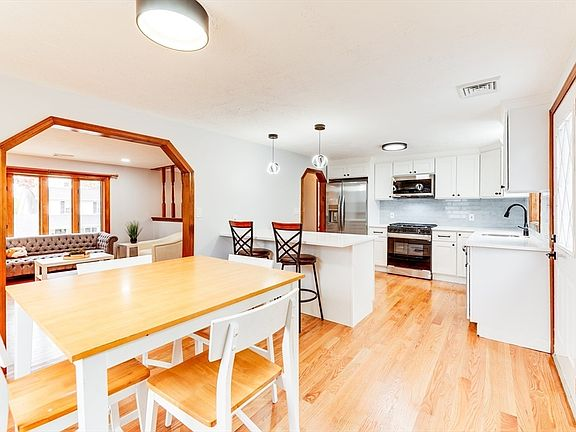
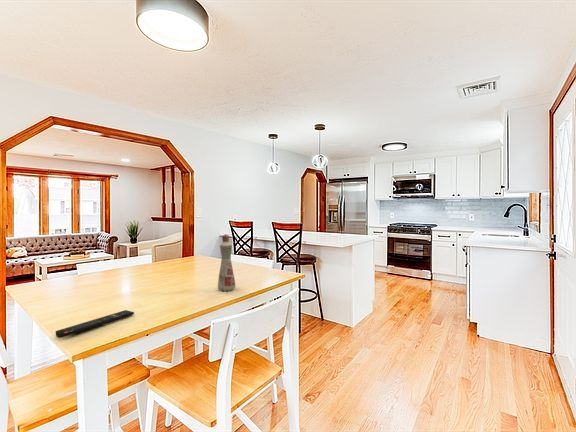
+ bottle [217,233,236,292]
+ remote control [55,309,135,339]
